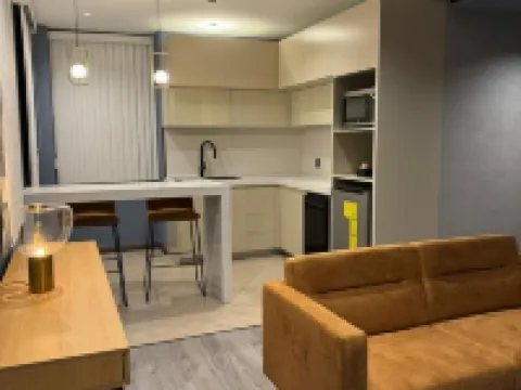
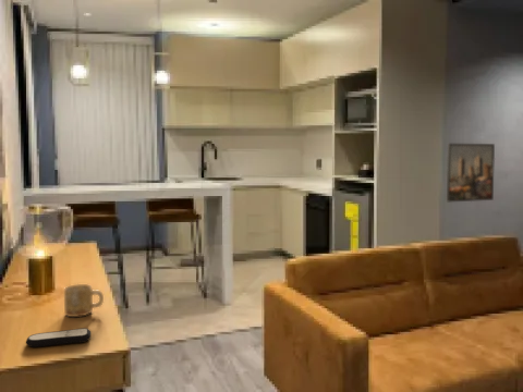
+ mug [63,283,105,318]
+ remote control [25,328,92,348]
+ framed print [446,143,496,203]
